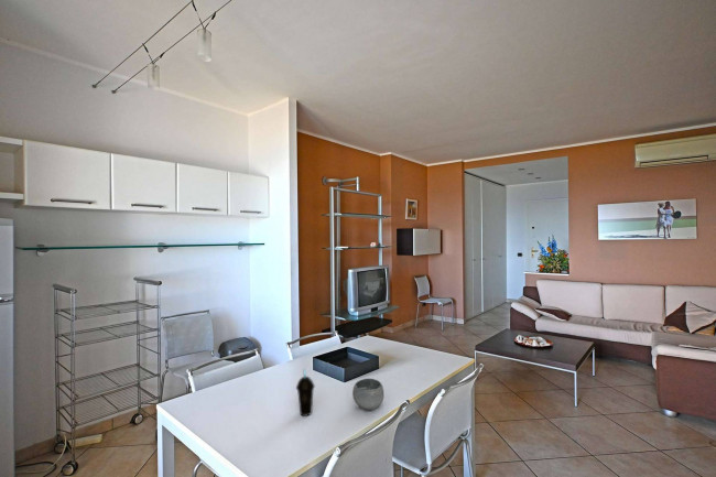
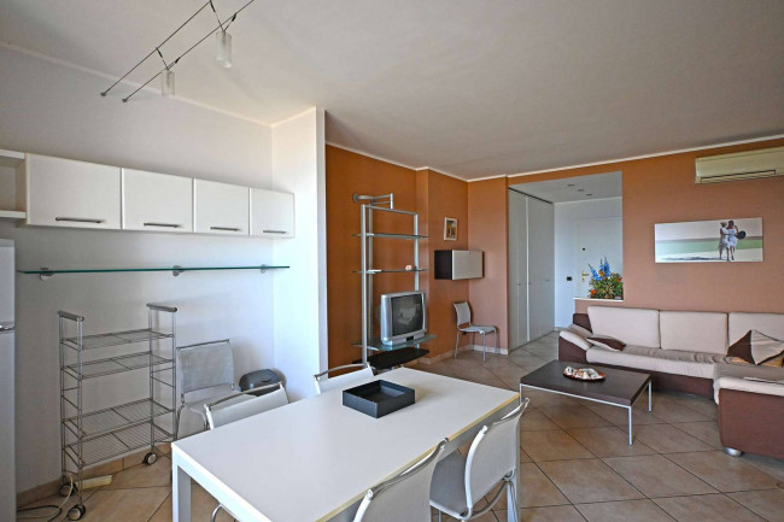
- cup [295,368,316,418]
- bowl [351,378,386,411]
